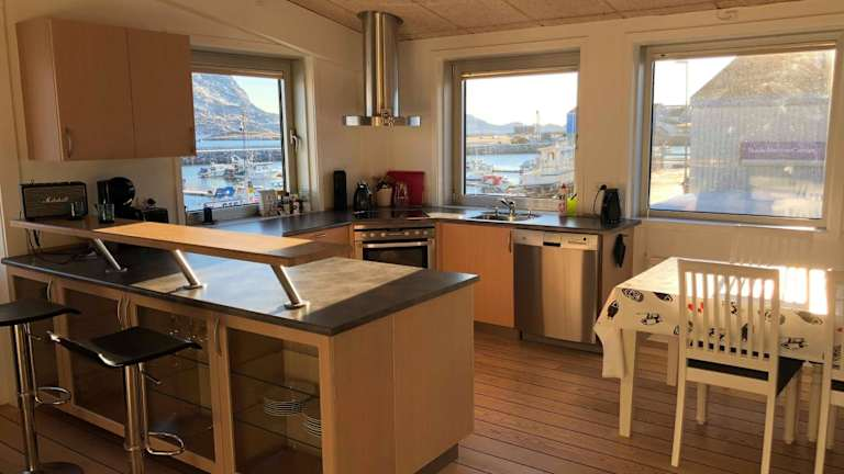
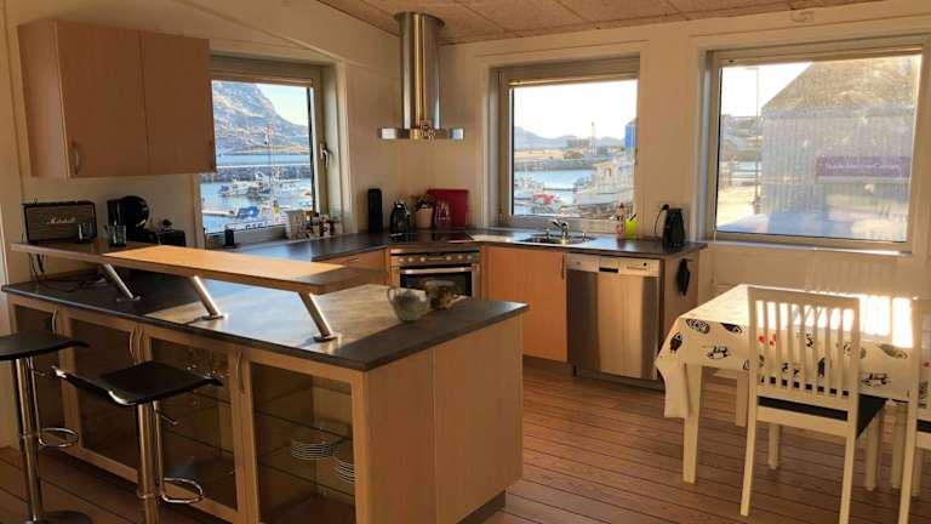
+ cup [423,279,462,309]
+ teapot [385,284,435,321]
